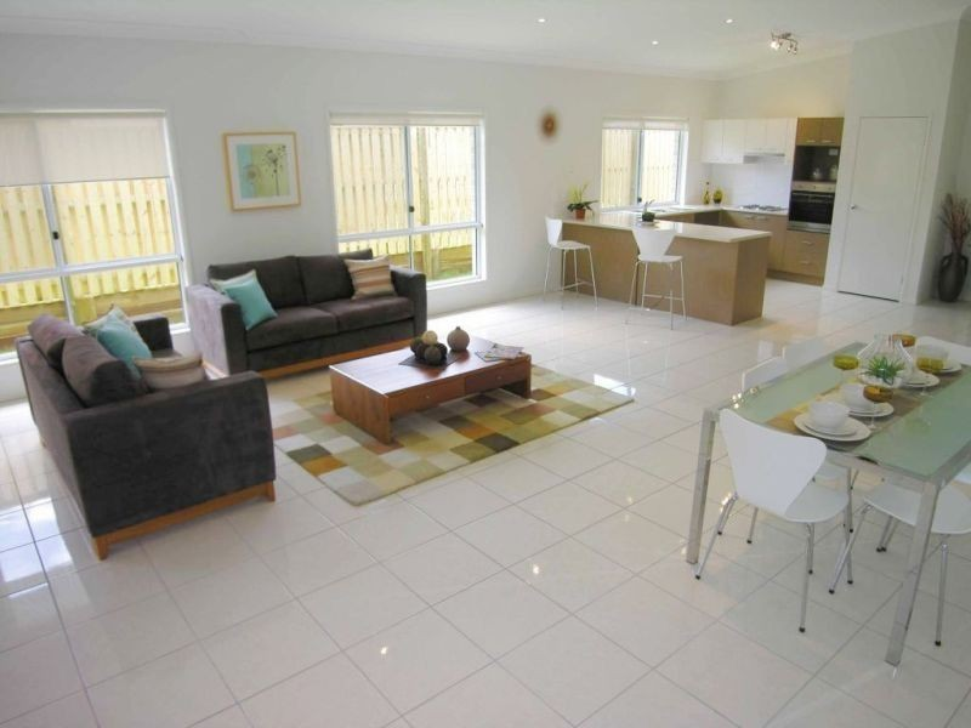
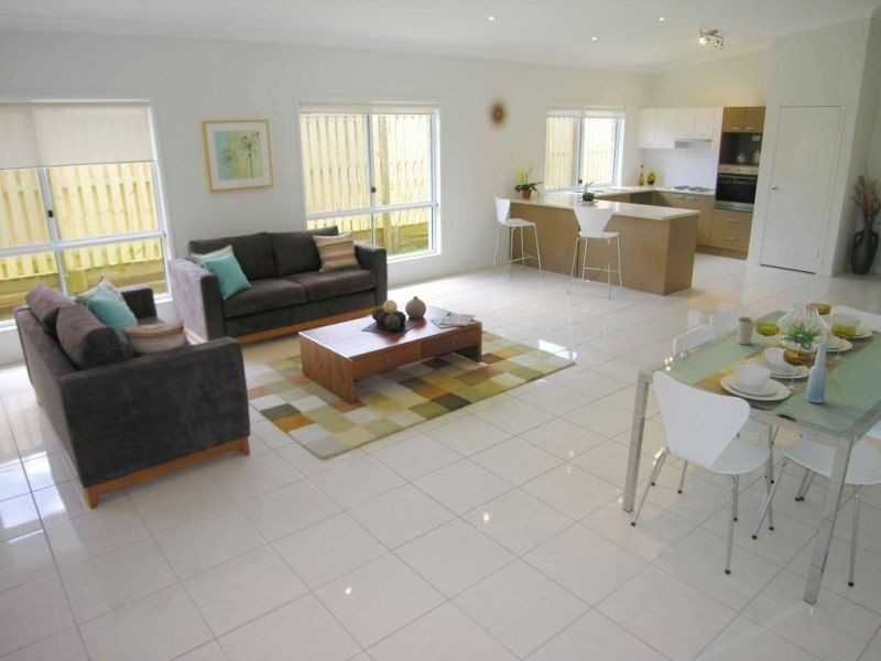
+ bottle [805,342,829,404]
+ cup [737,316,757,346]
